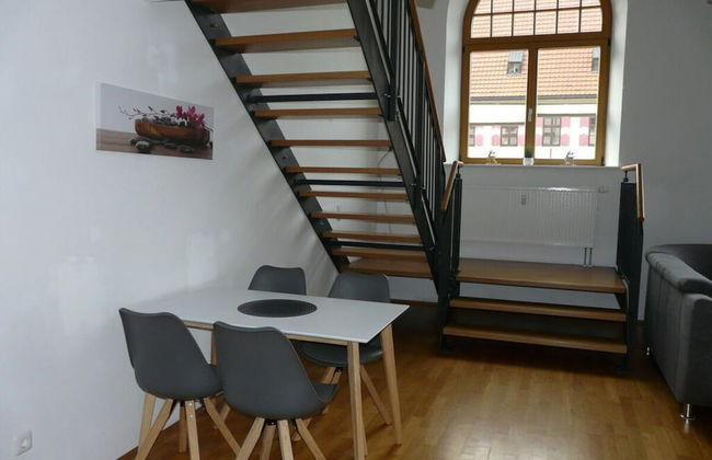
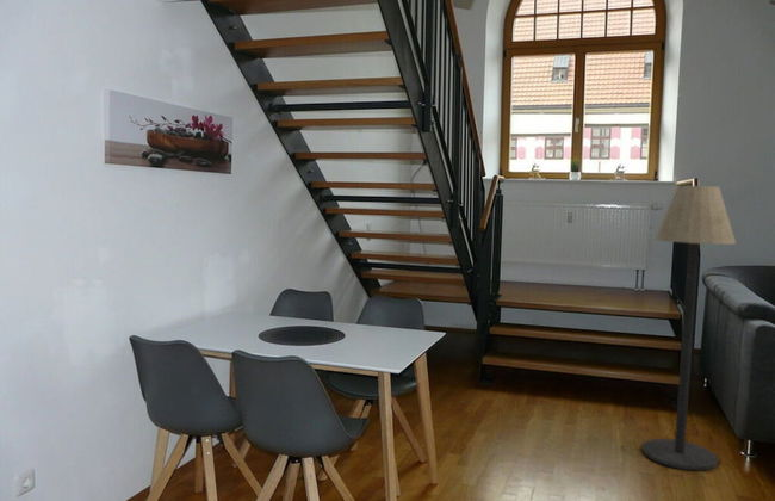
+ floor lamp [640,185,737,472]
